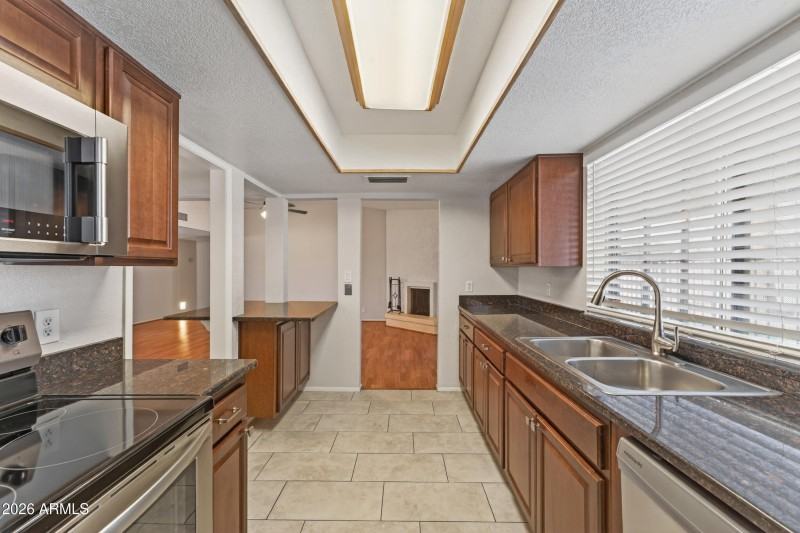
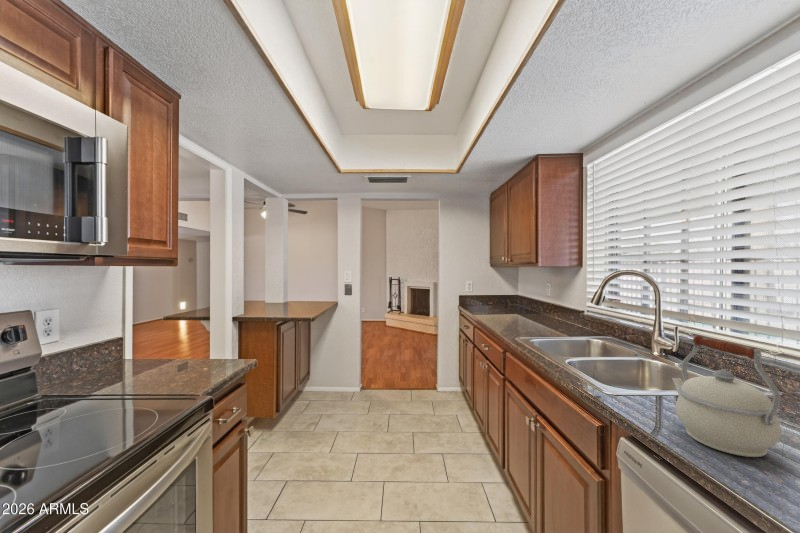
+ kettle [671,335,782,458]
